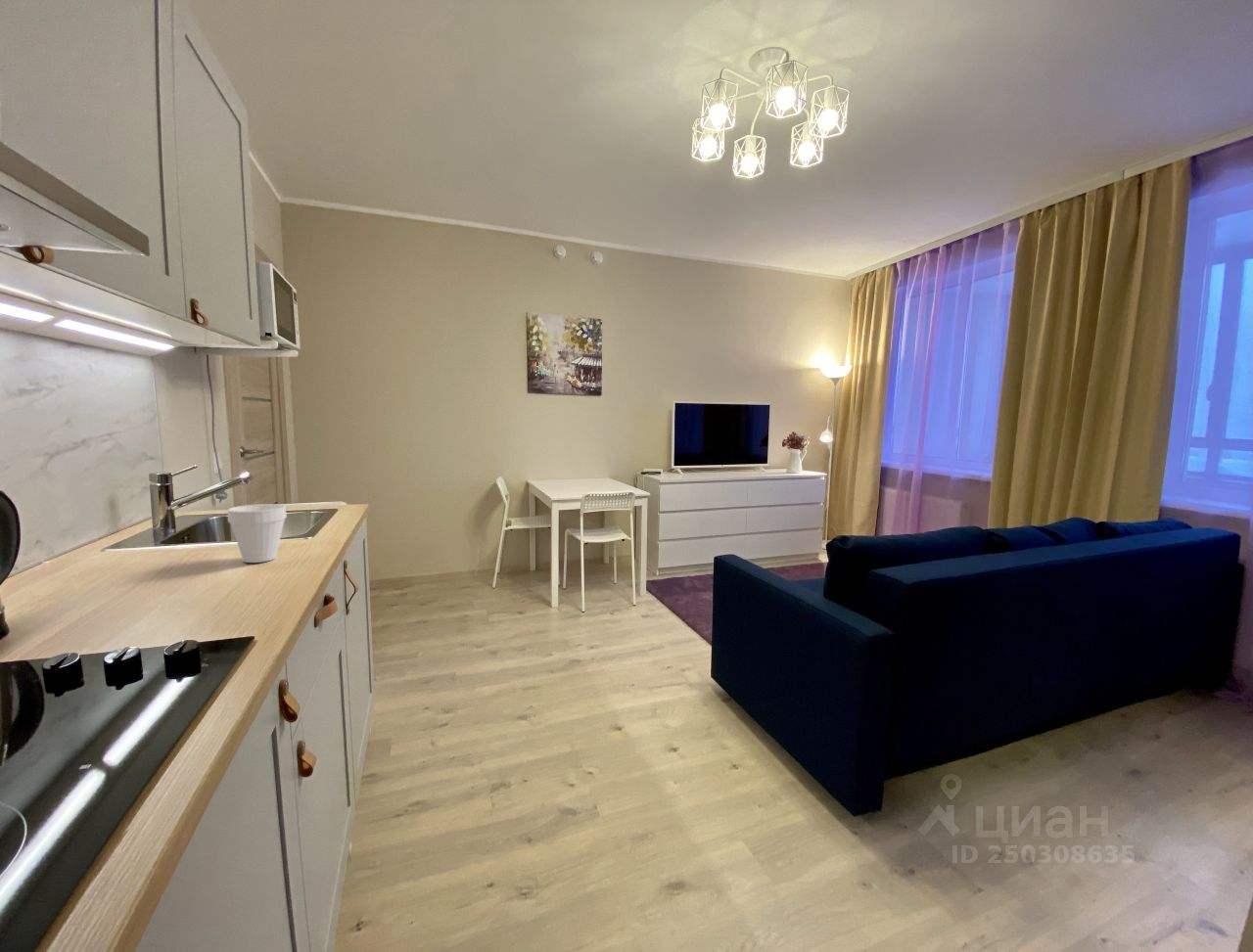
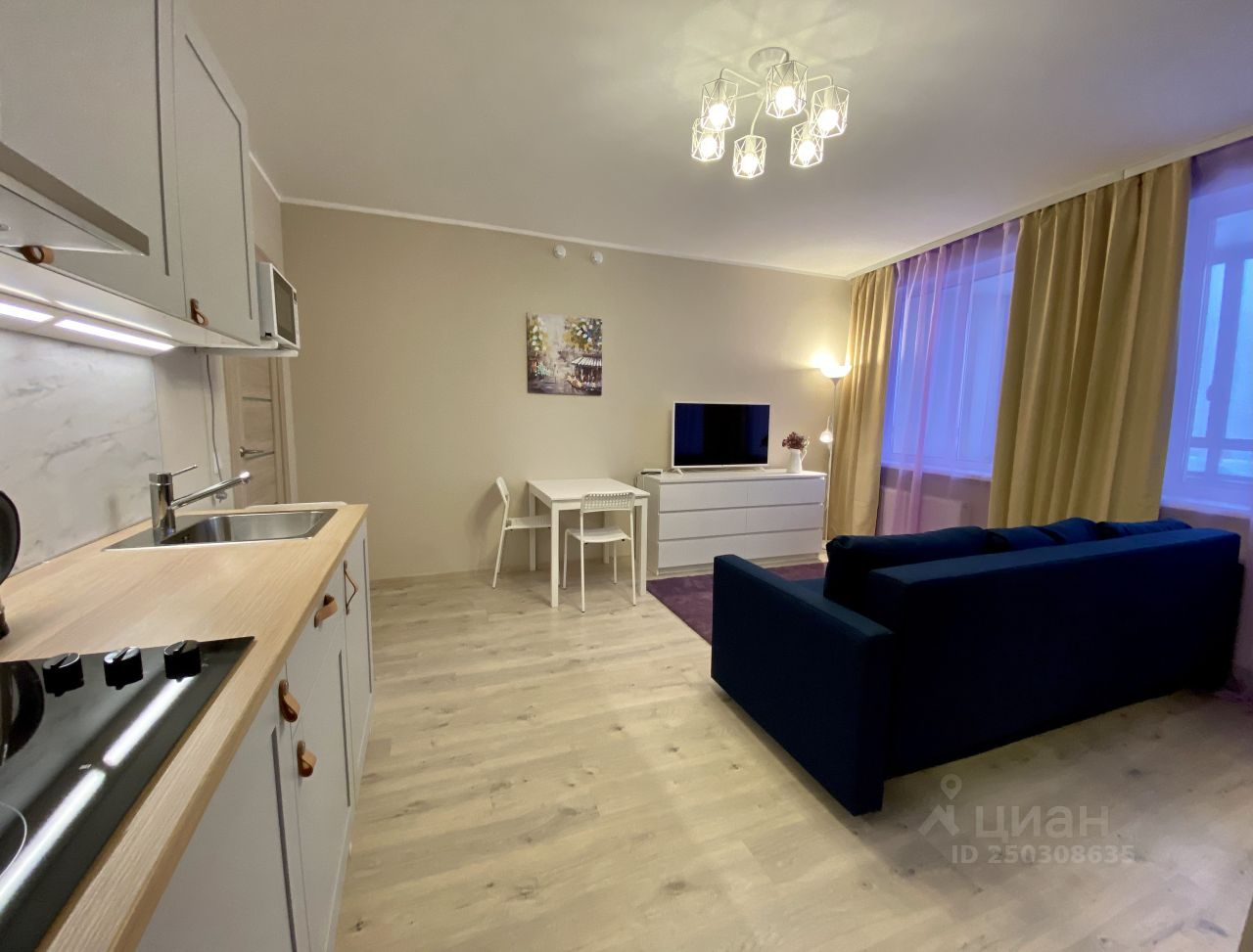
- cup [226,503,288,564]
